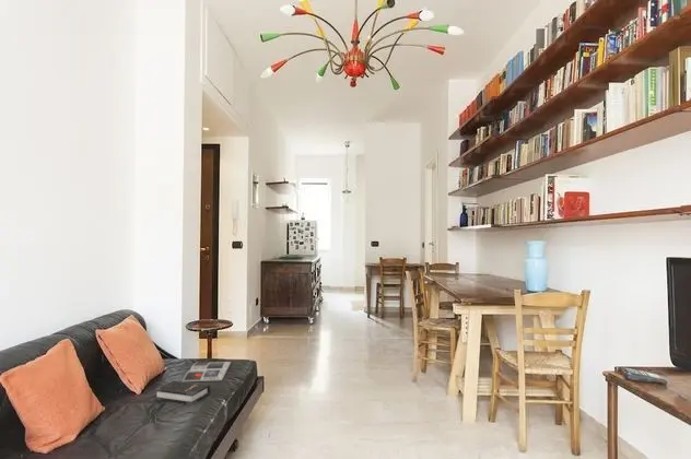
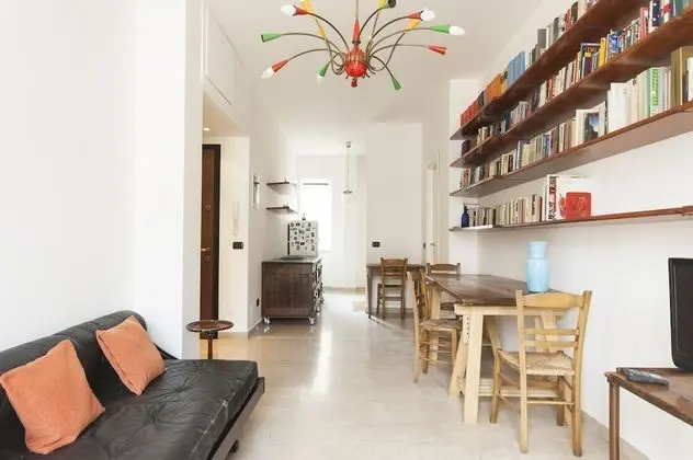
- hardback book [154,379,211,405]
- magazine [181,361,232,382]
